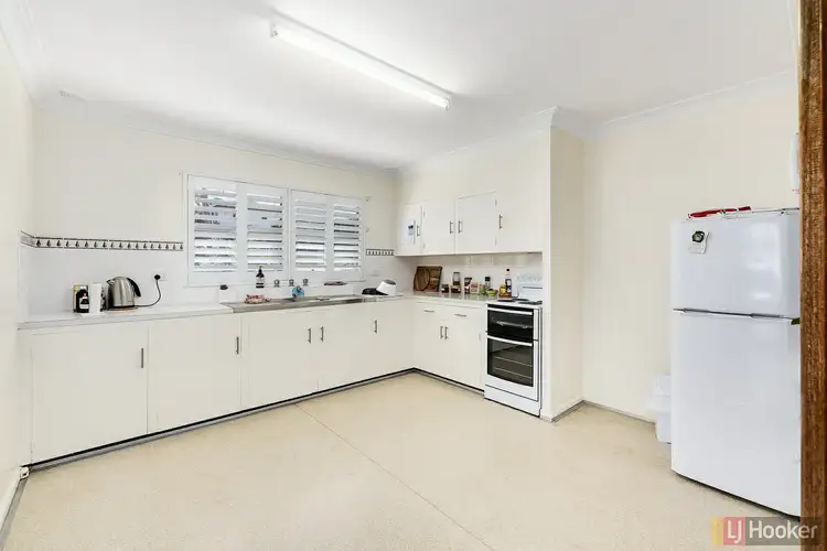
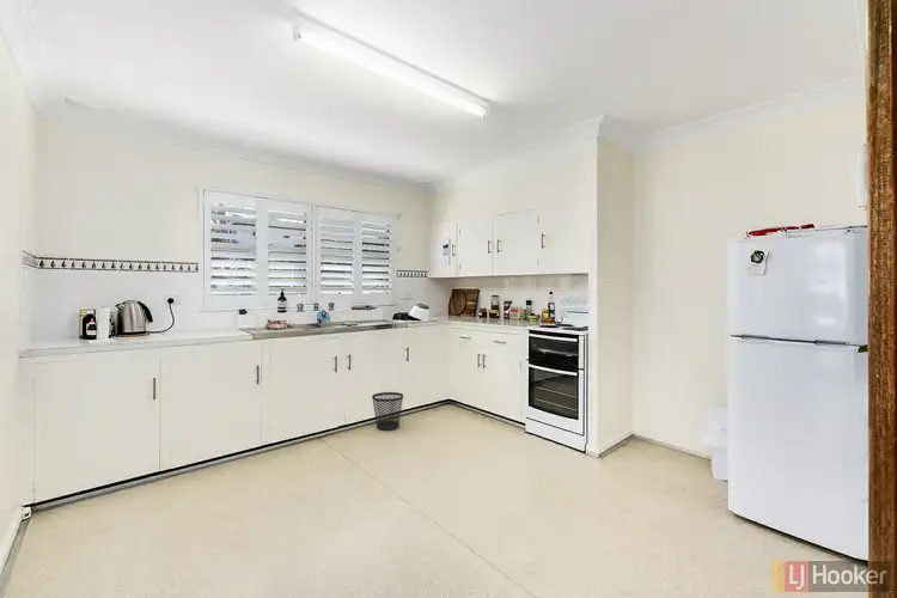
+ wastebasket [371,391,404,432]
